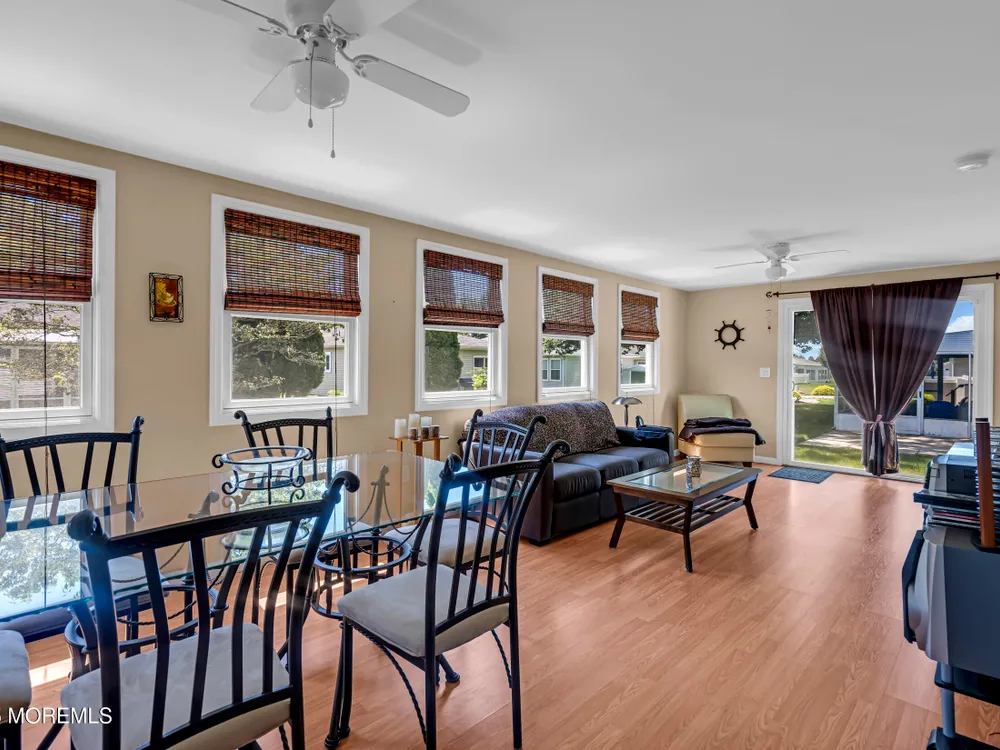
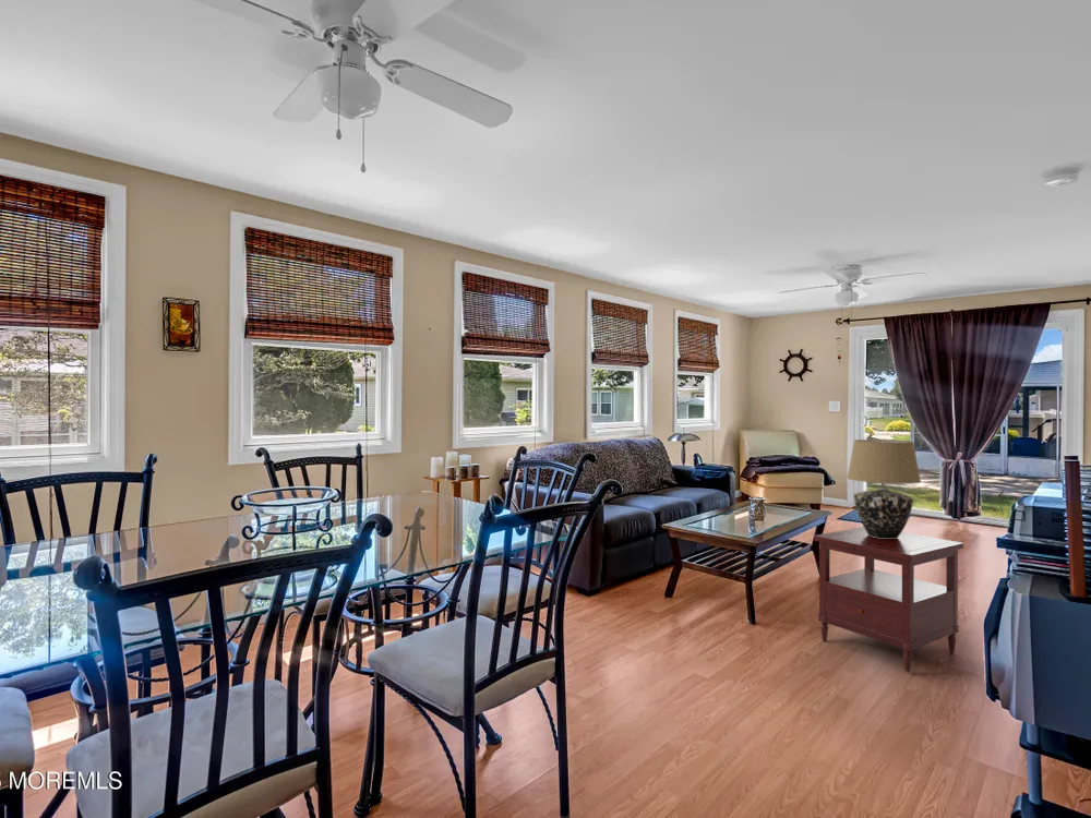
+ table lamp [846,438,922,539]
+ side table [813,526,964,673]
